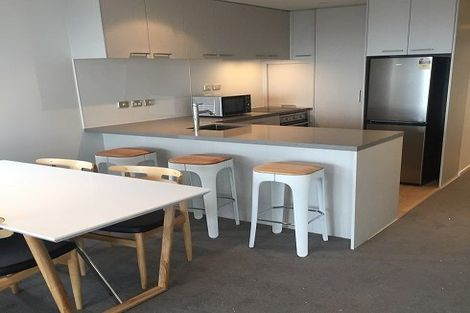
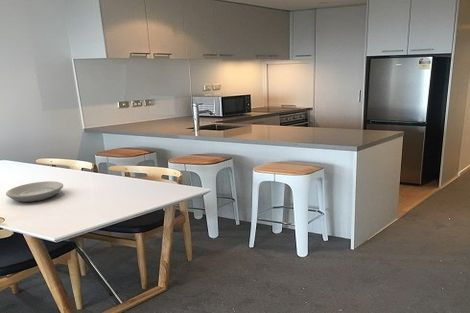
+ plate [5,180,64,203]
